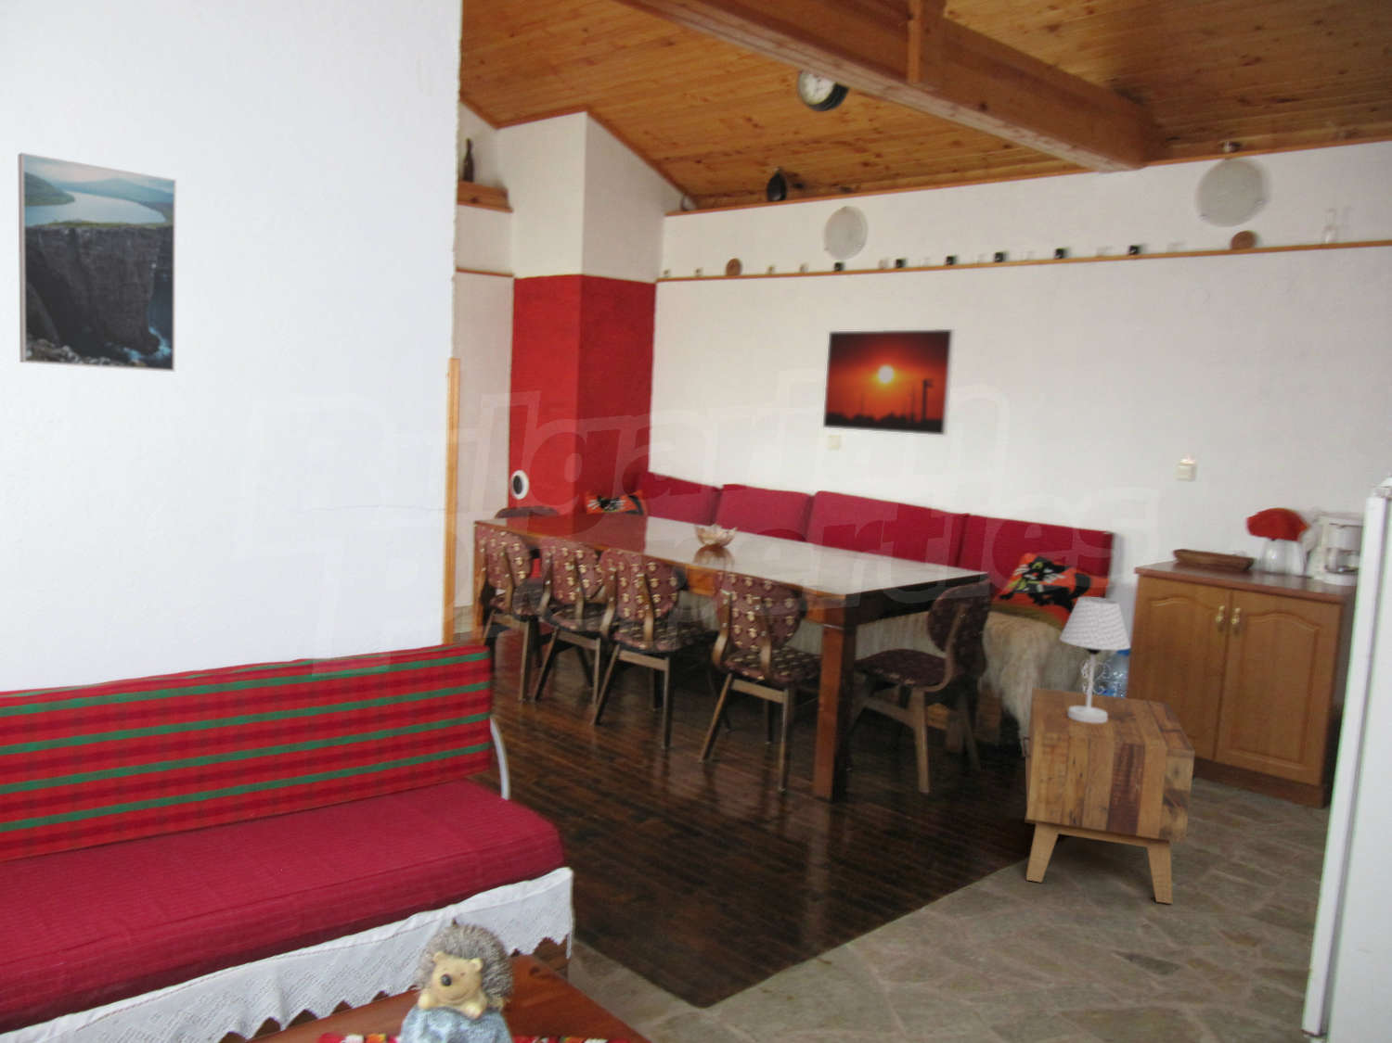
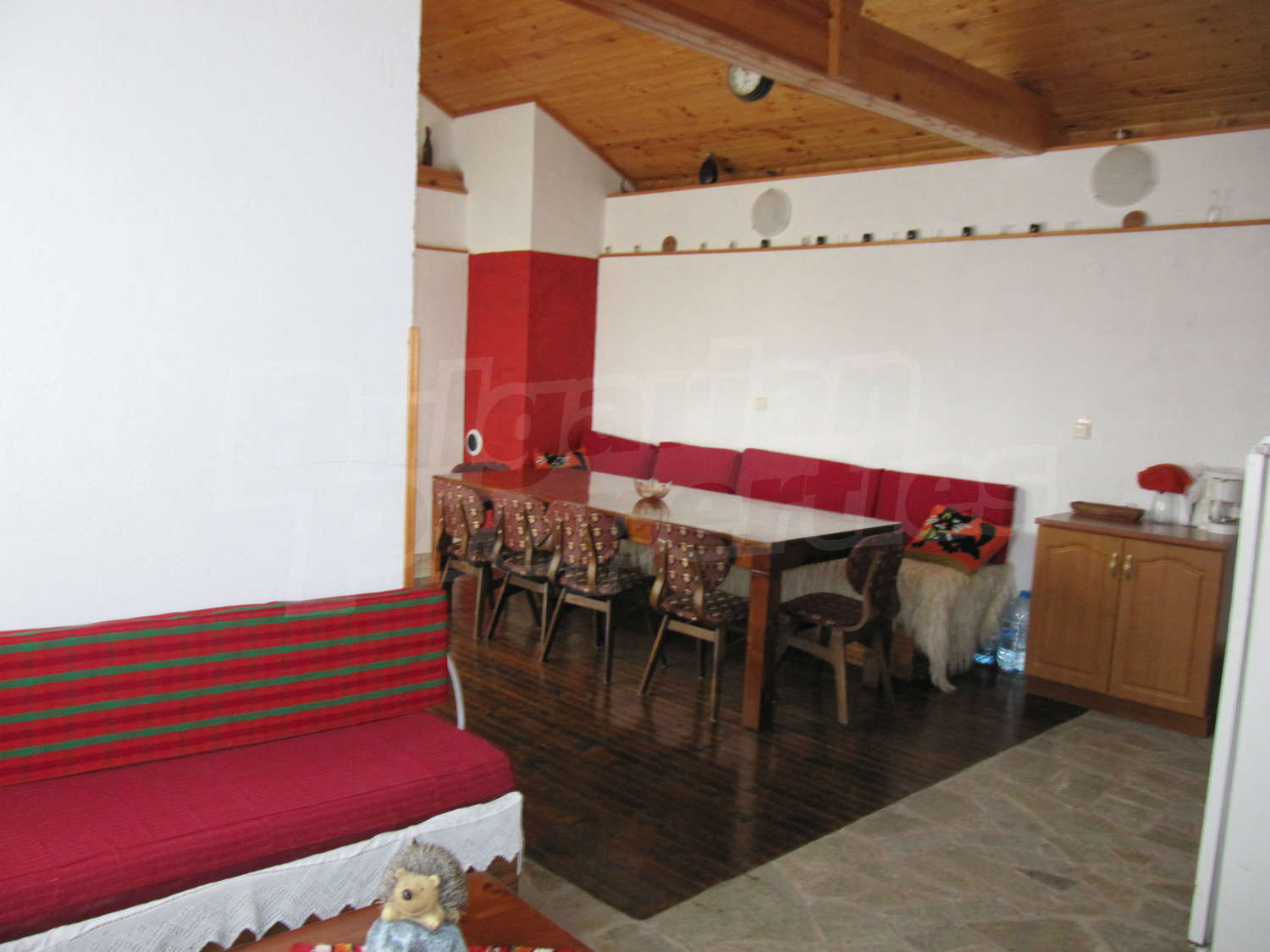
- table lamp [1059,596,1131,723]
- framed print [822,329,956,437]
- side table [1020,686,1196,905]
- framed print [18,152,178,373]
